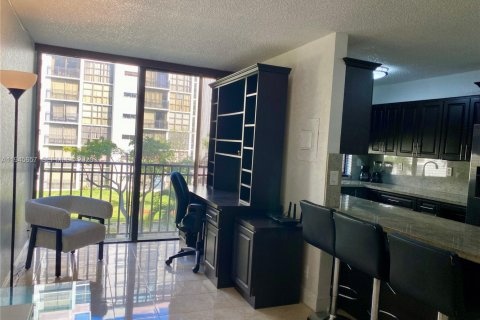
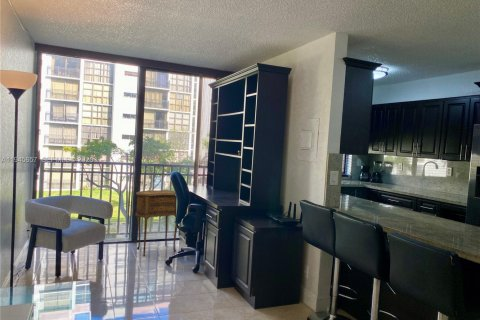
+ side table [134,189,178,257]
